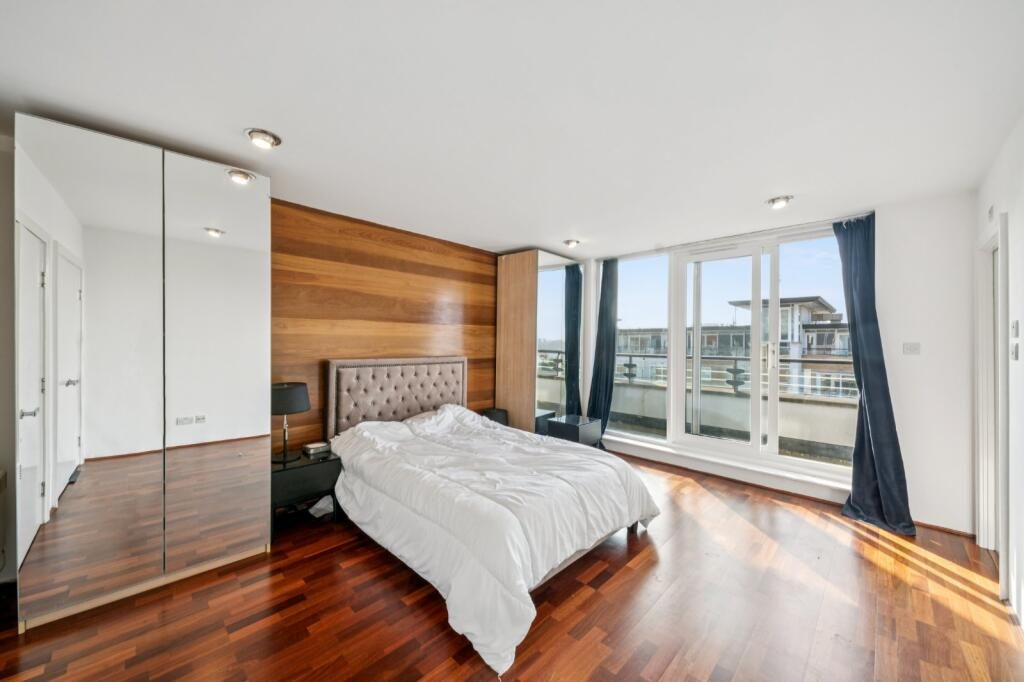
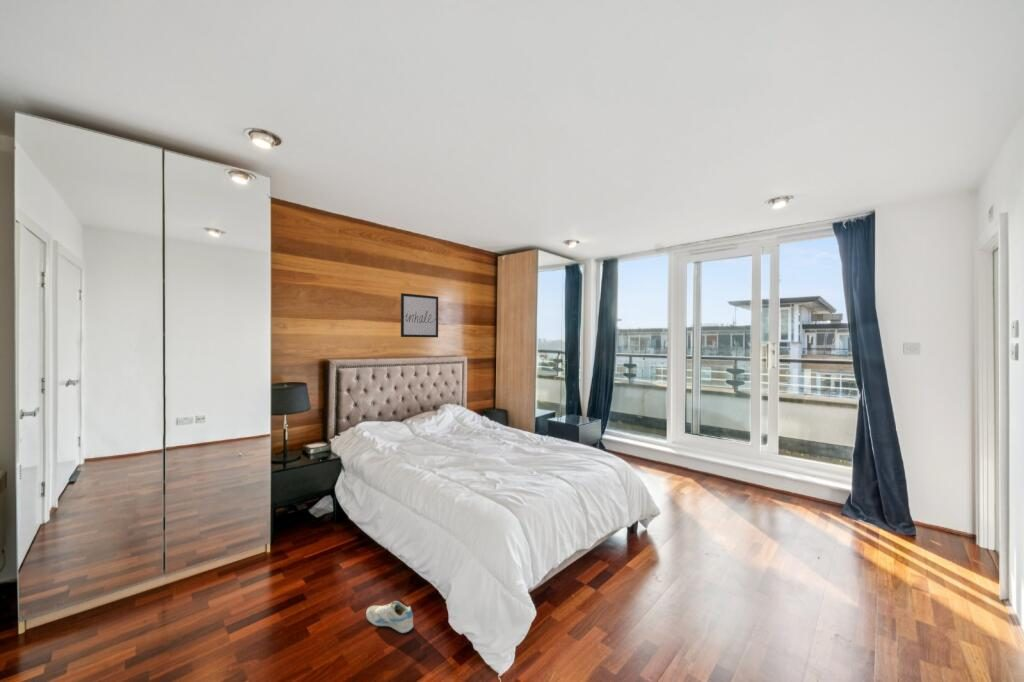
+ wall art [400,292,439,338]
+ sneaker [365,600,414,634]
